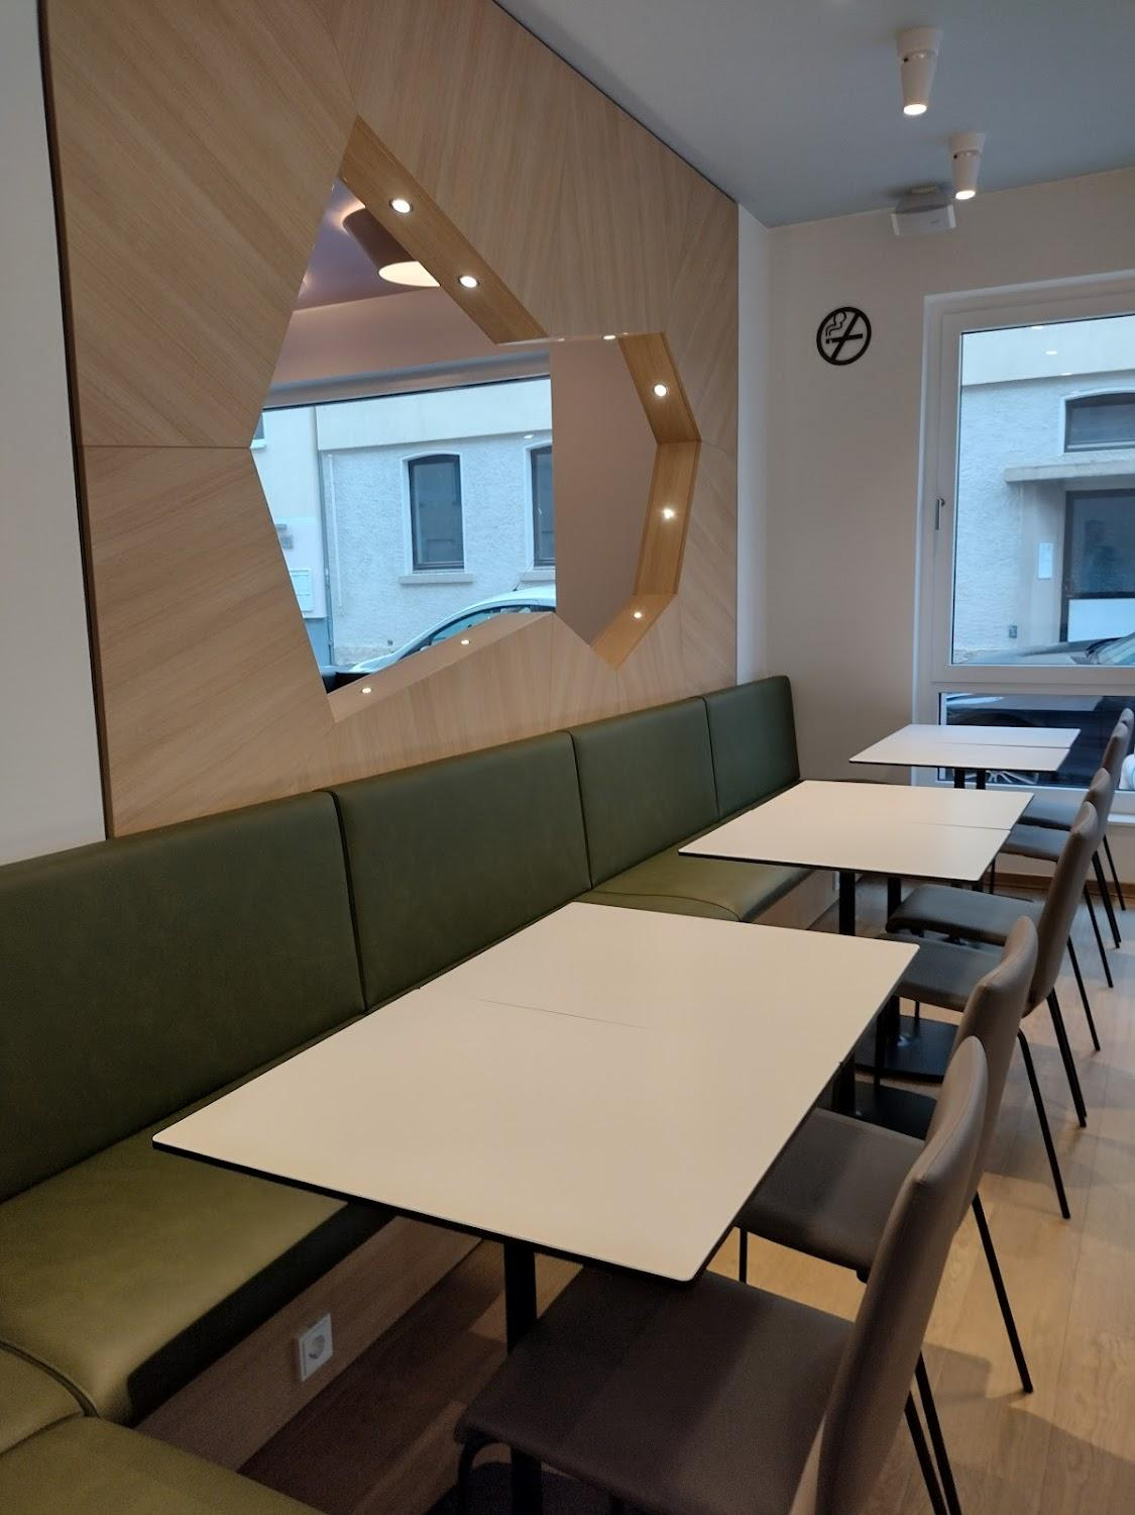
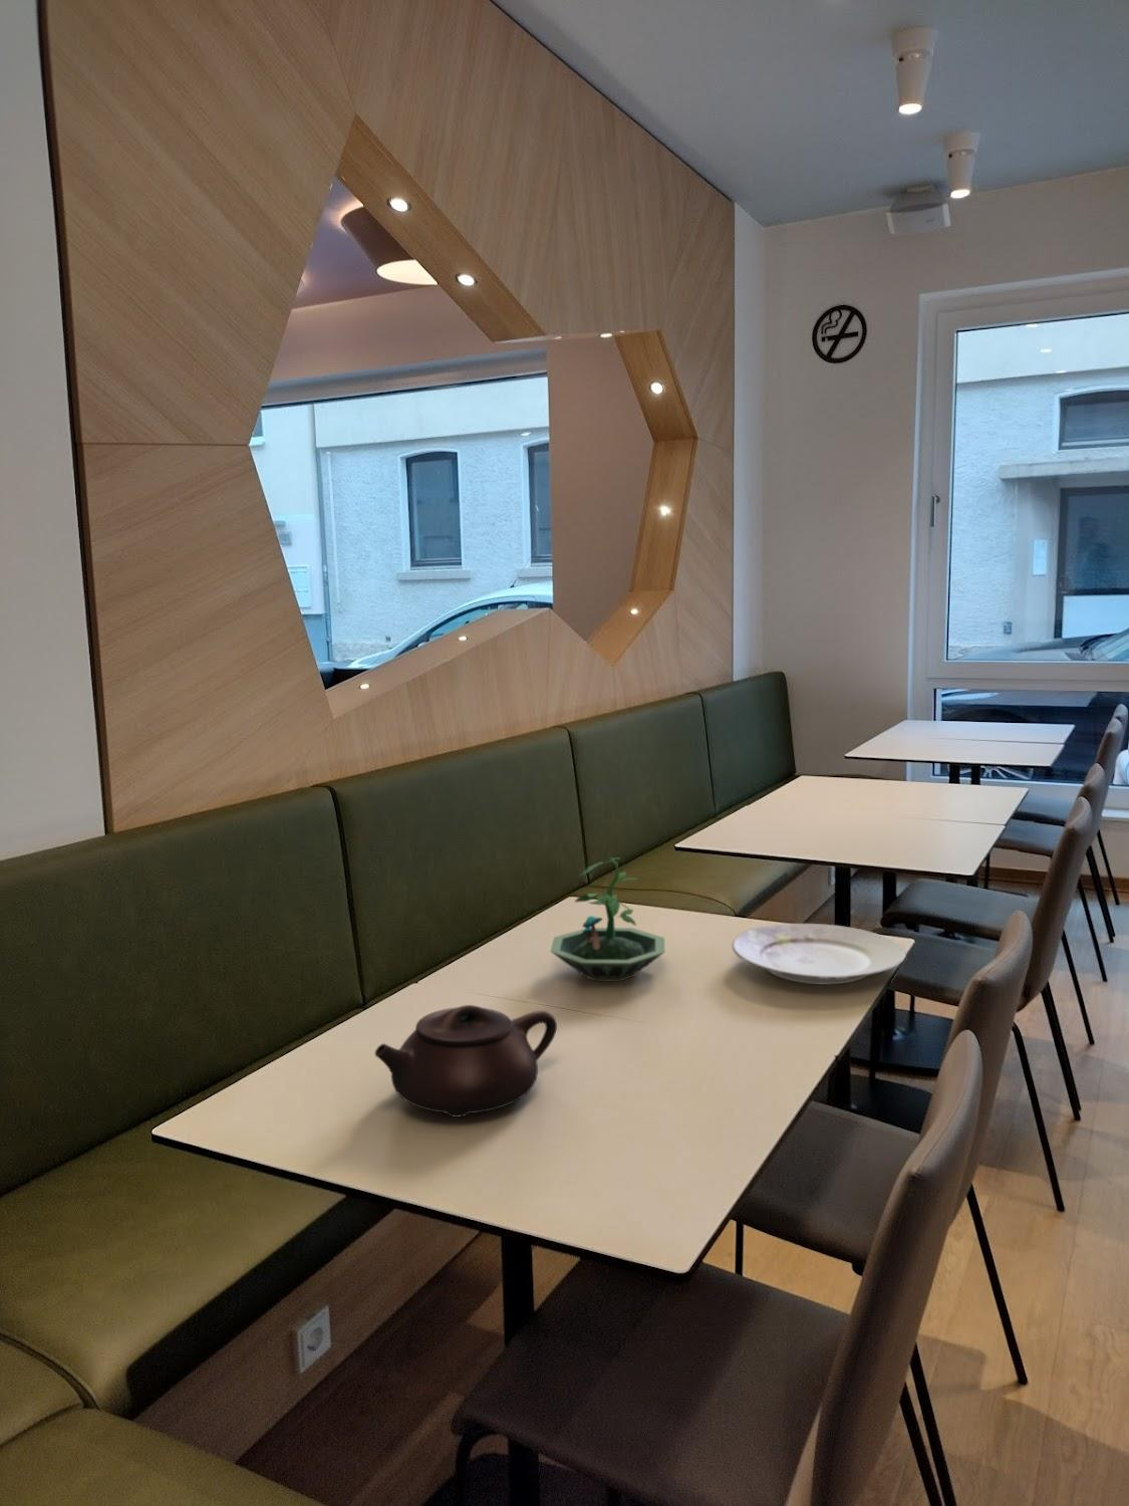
+ teapot [375,1004,557,1118]
+ plate [731,923,907,985]
+ terrarium [549,857,666,982]
